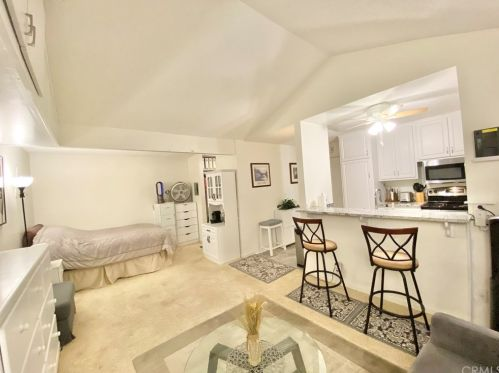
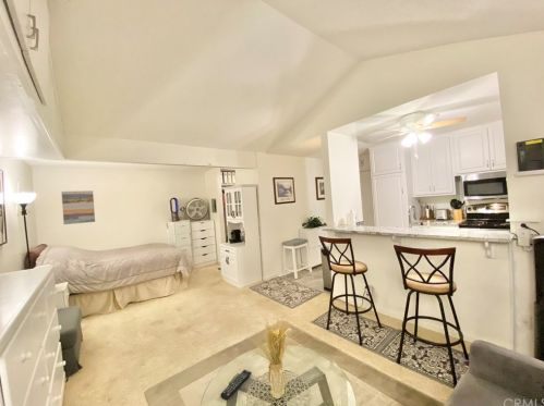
+ remote control [219,369,253,402]
+ wall art [60,189,96,225]
